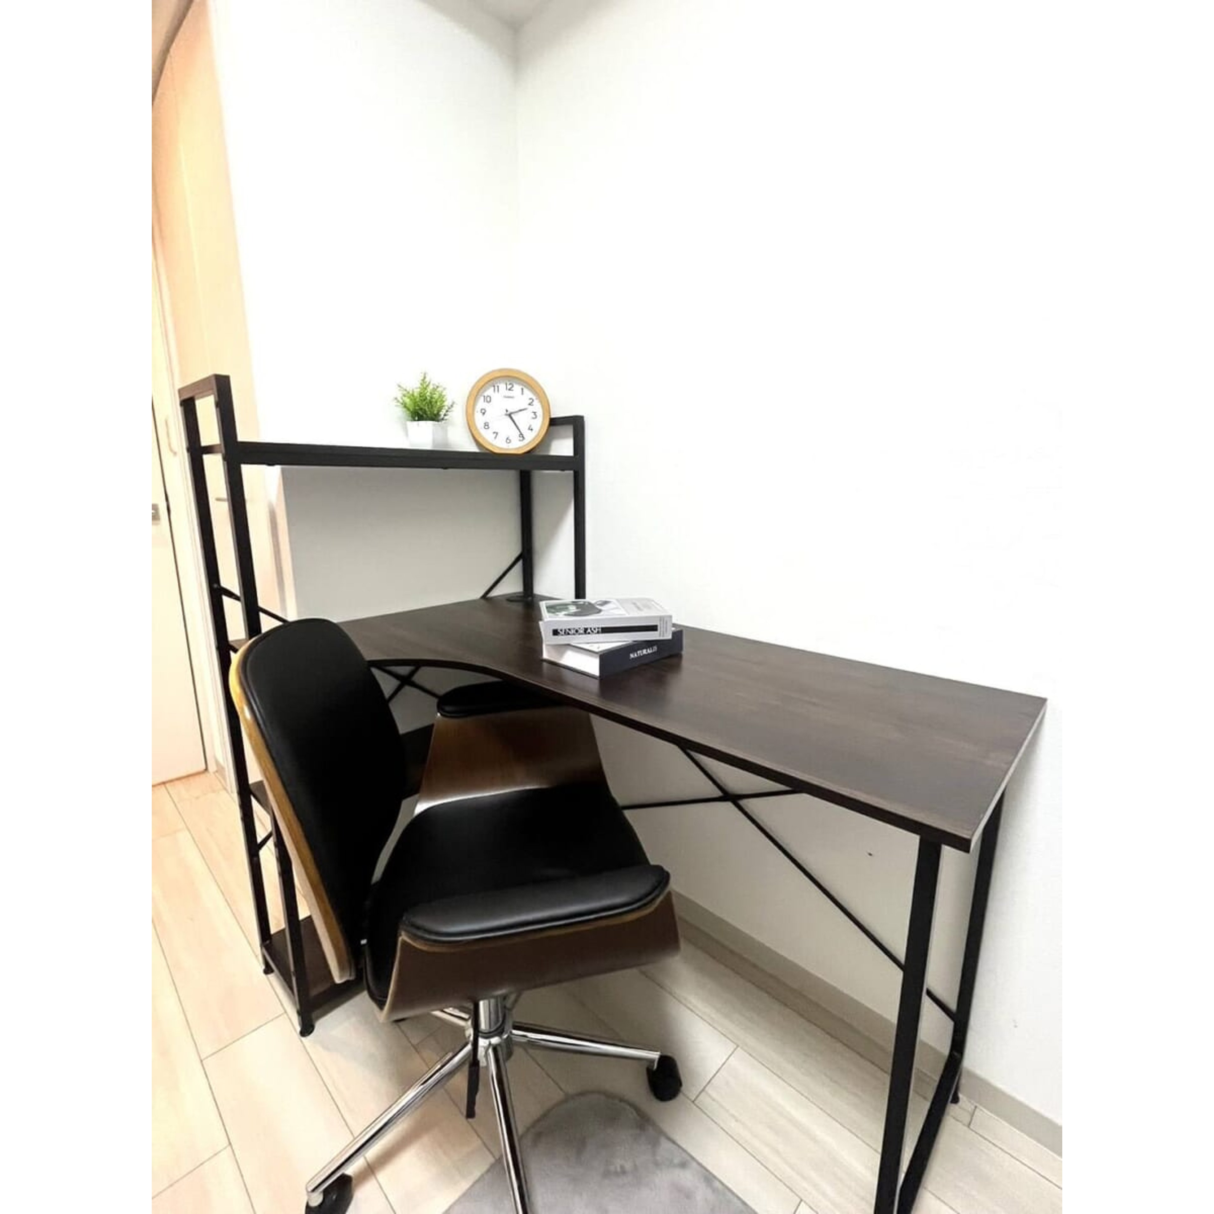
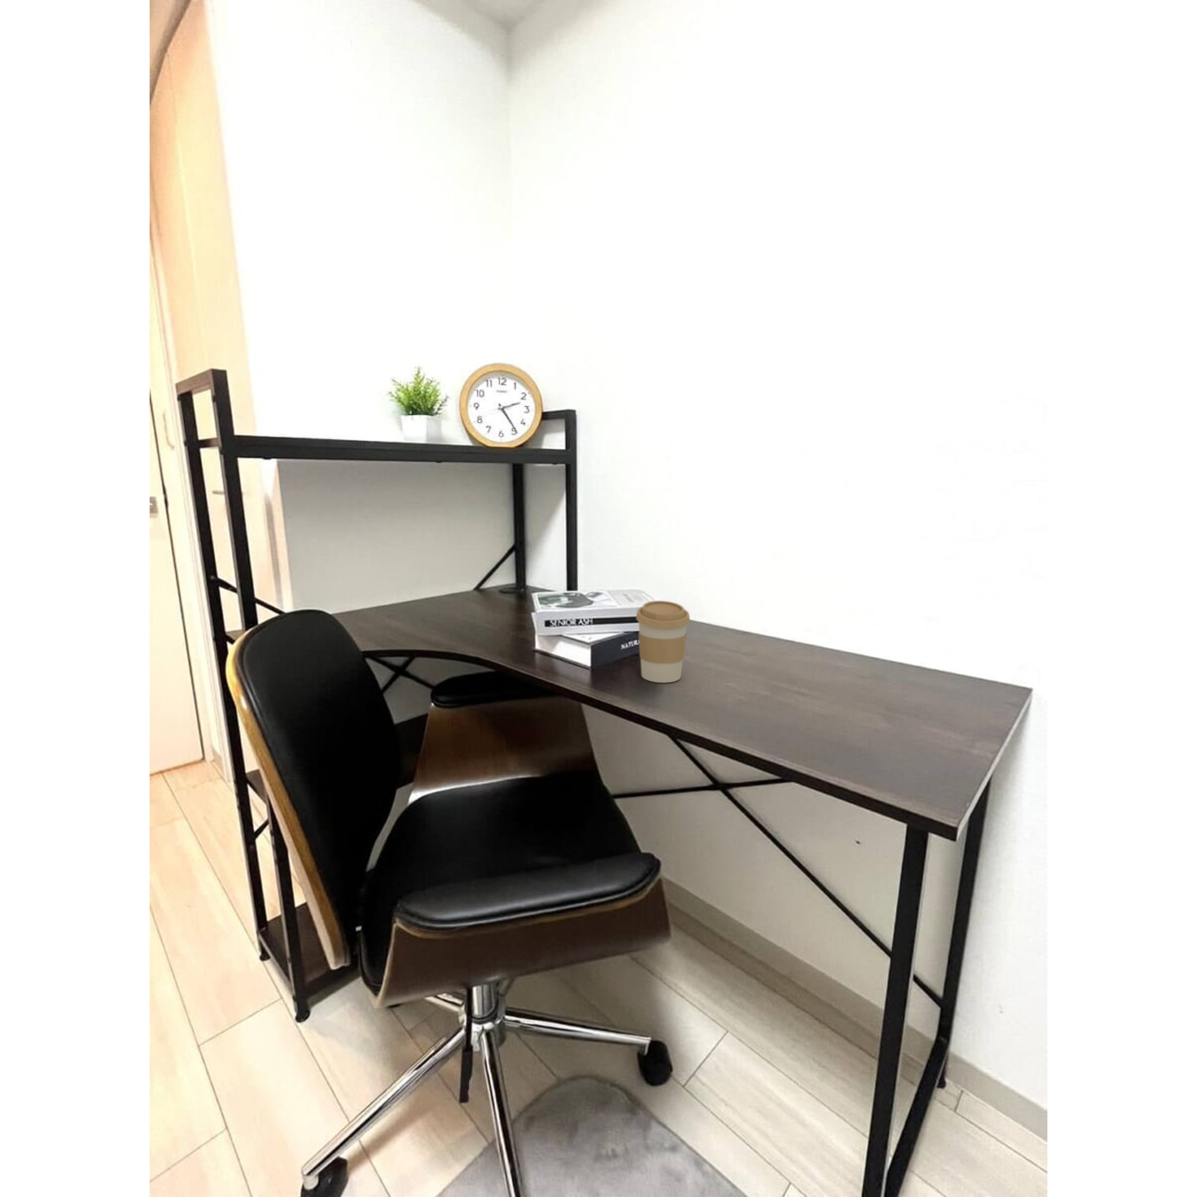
+ coffee cup [636,601,691,683]
